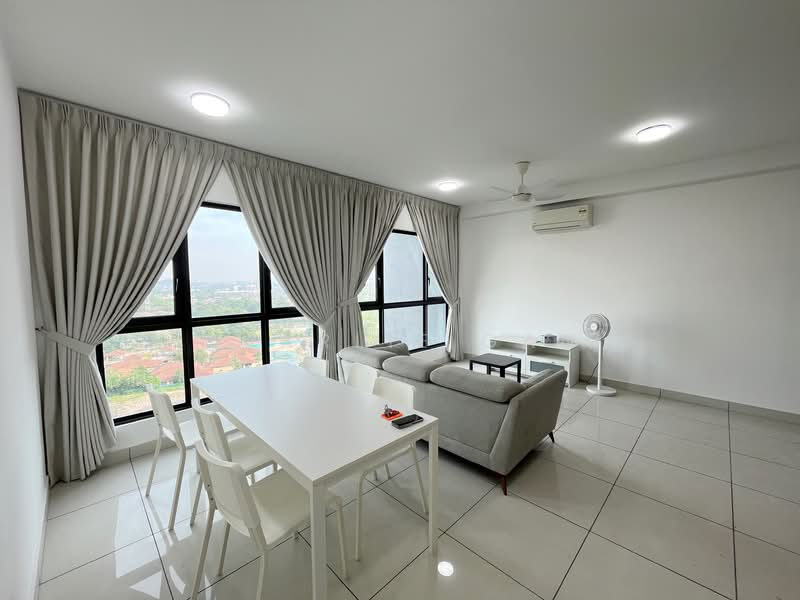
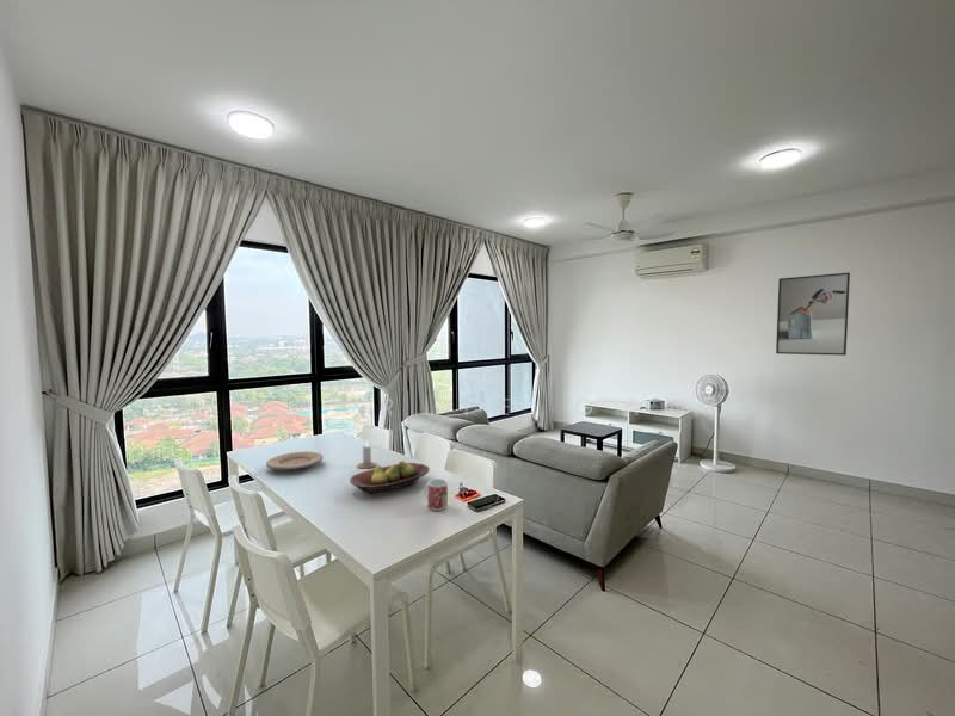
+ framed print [775,271,851,357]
+ mug [423,477,449,512]
+ plate [265,450,324,471]
+ candle [356,437,378,469]
+ fruit bowl [349,459,431,495]
